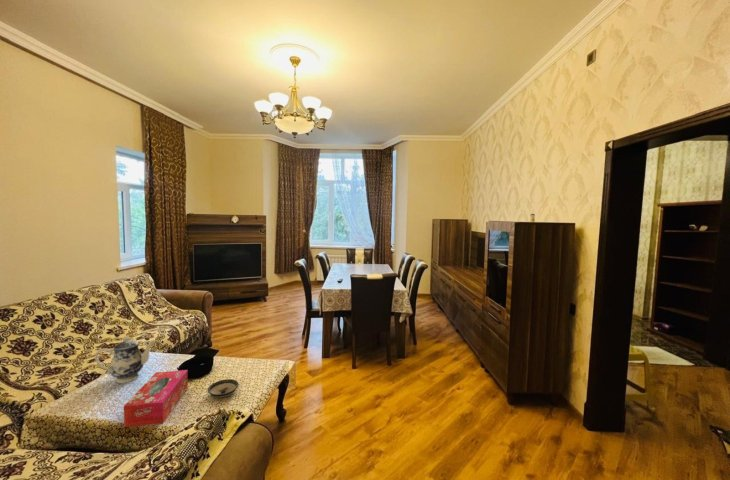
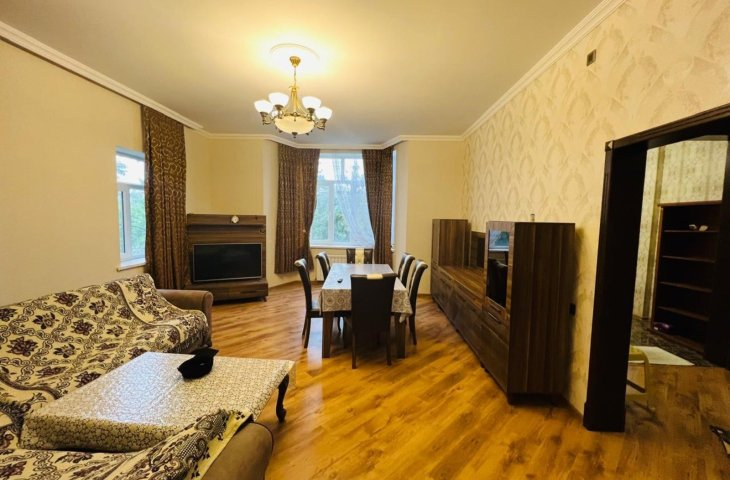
- saucer [207,378,240,398]
- teapot [94,335,156,384]
- tissue box [123,369,189,428]
